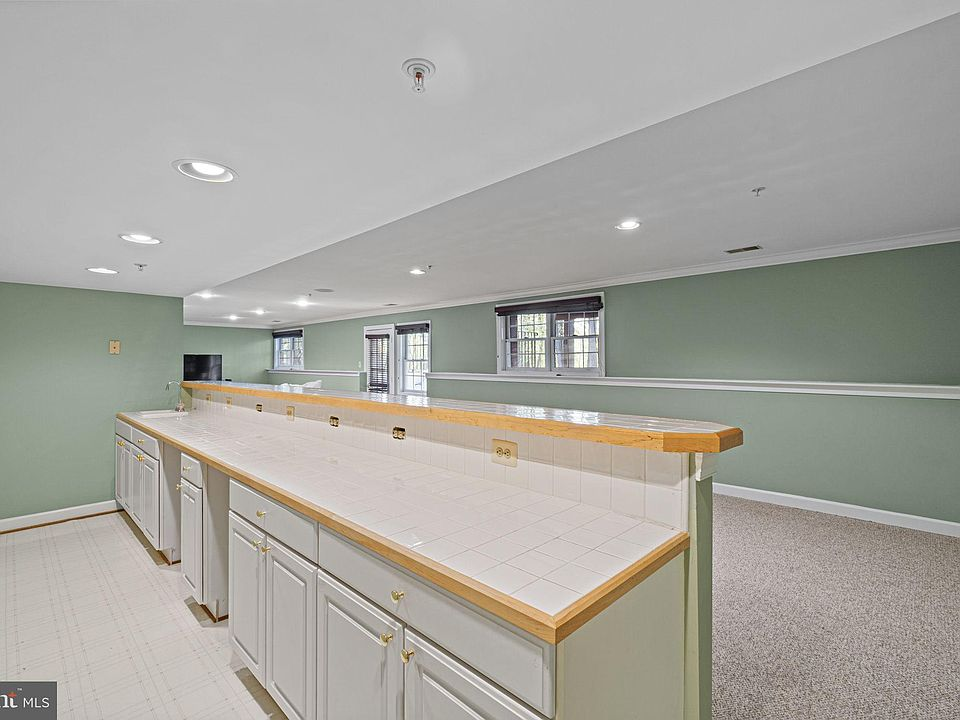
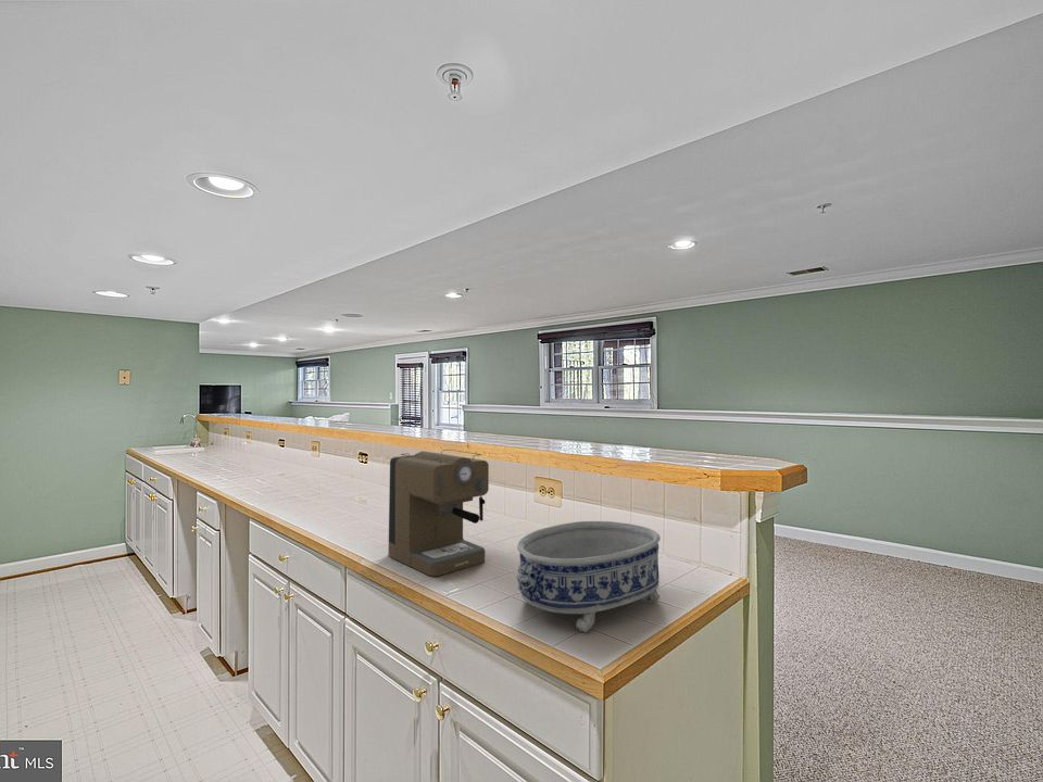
+ coffee maker [388,449,490,577]
+ decorative bowl [516,520,662,633]
